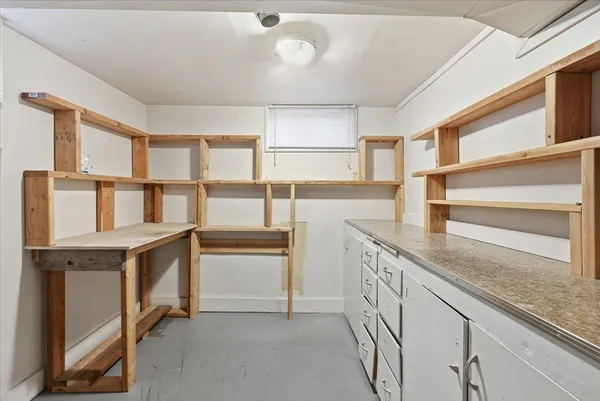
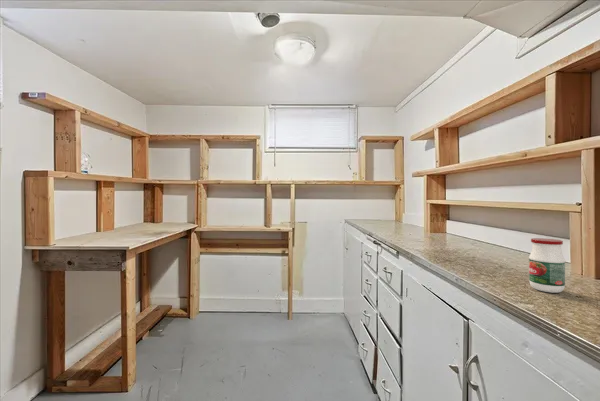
+ jar [528,237,566,294]
